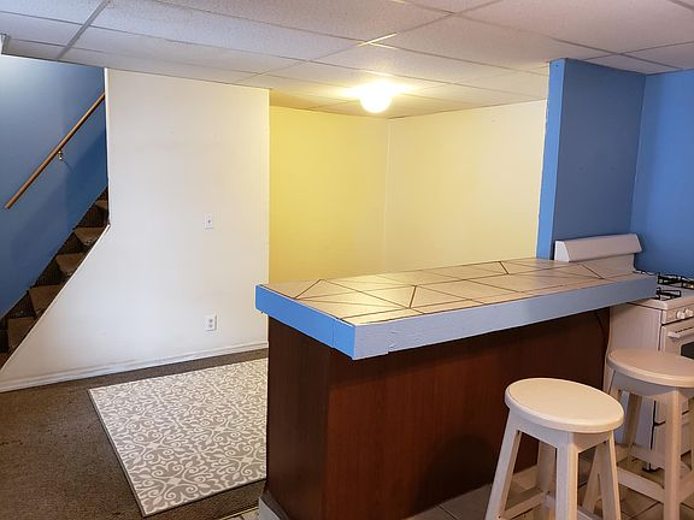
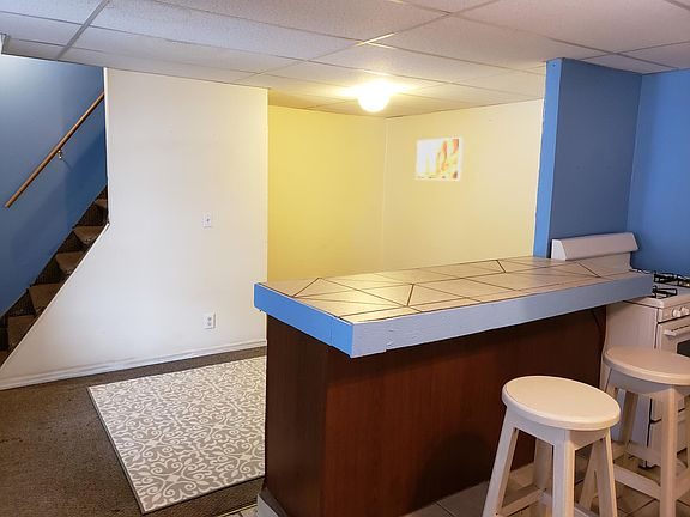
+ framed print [414,136,464,181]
